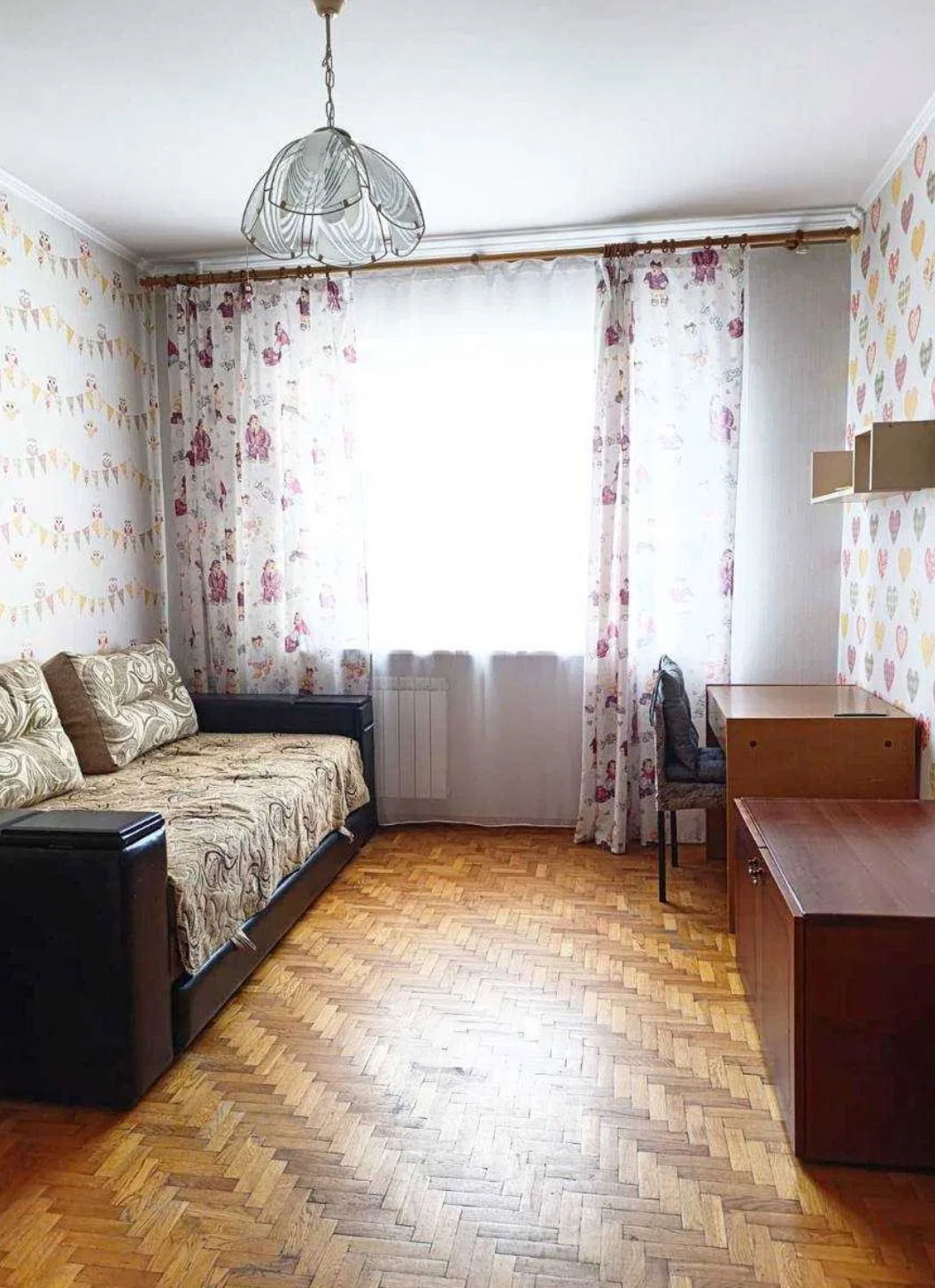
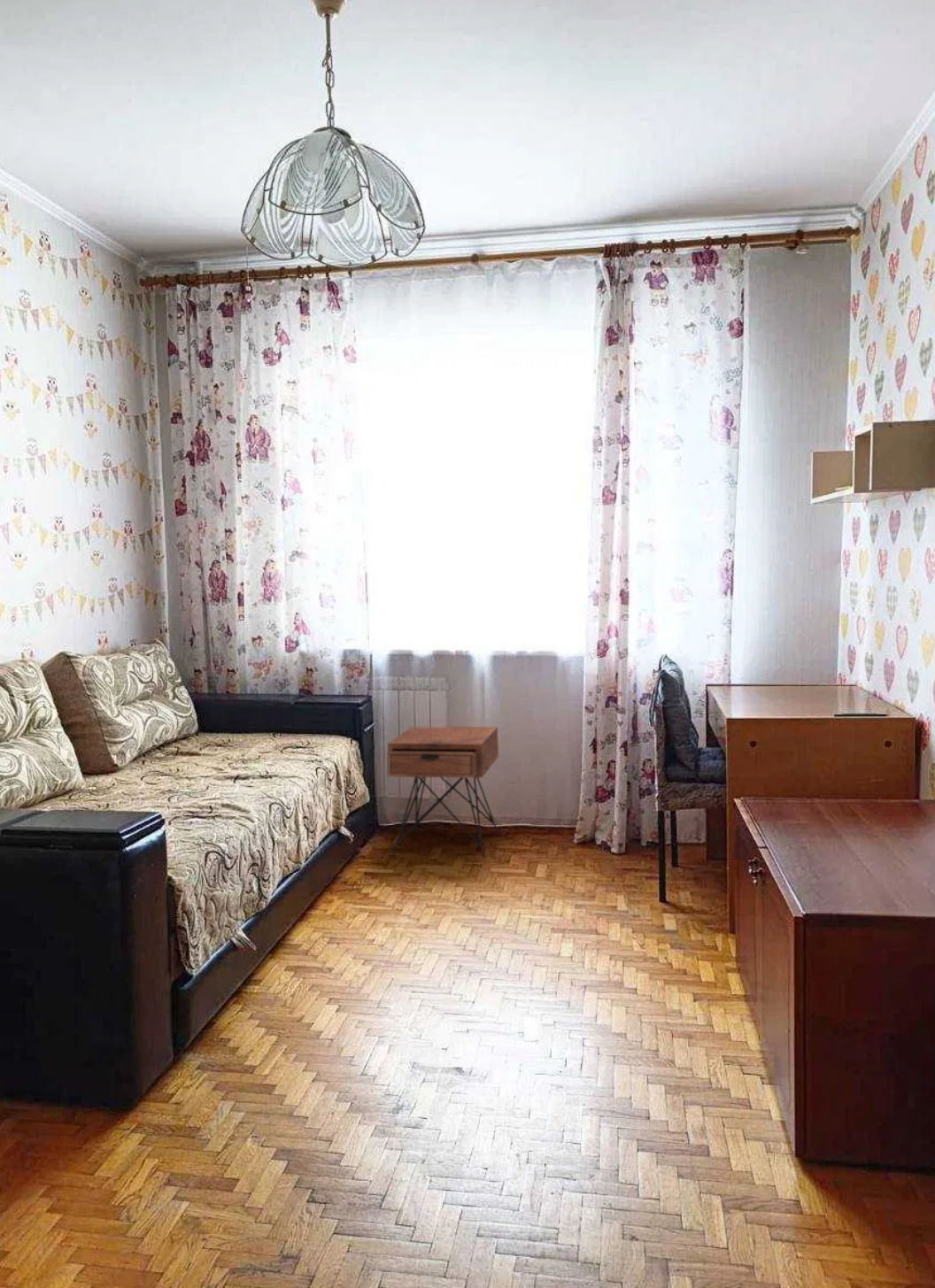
+ nightstand [386,726,499,859]
